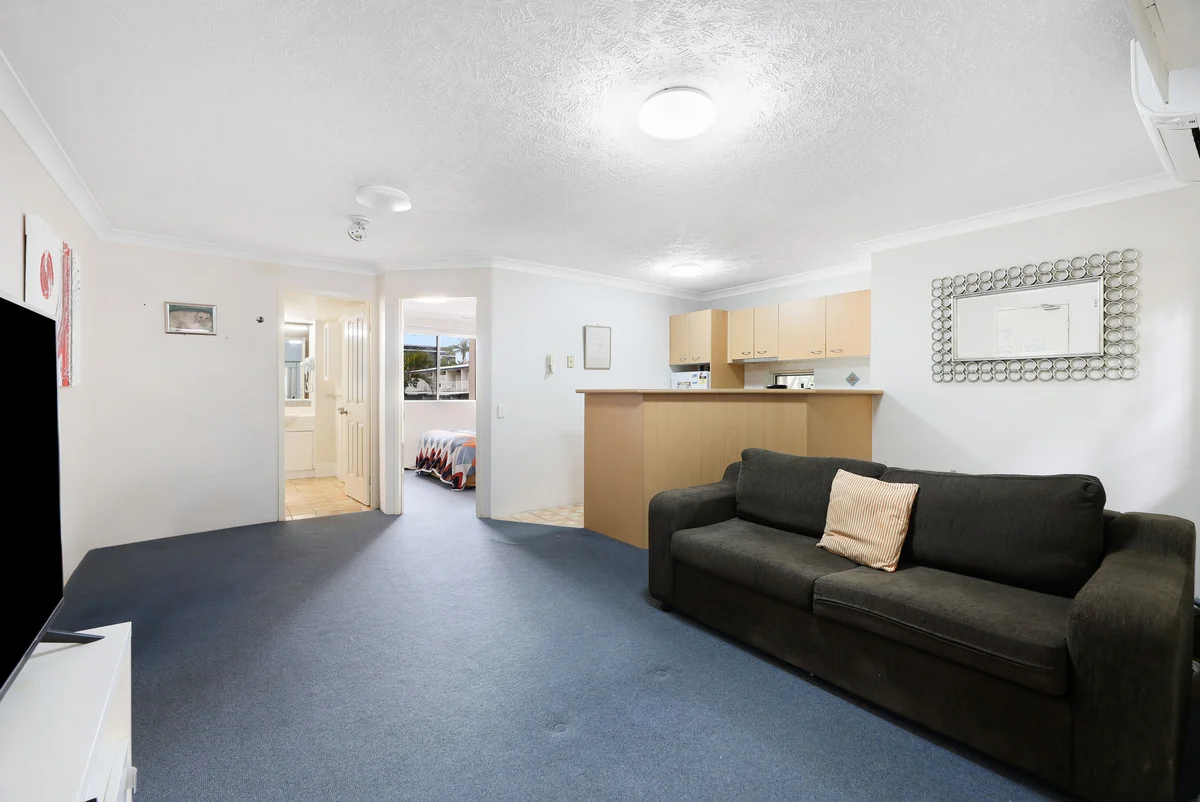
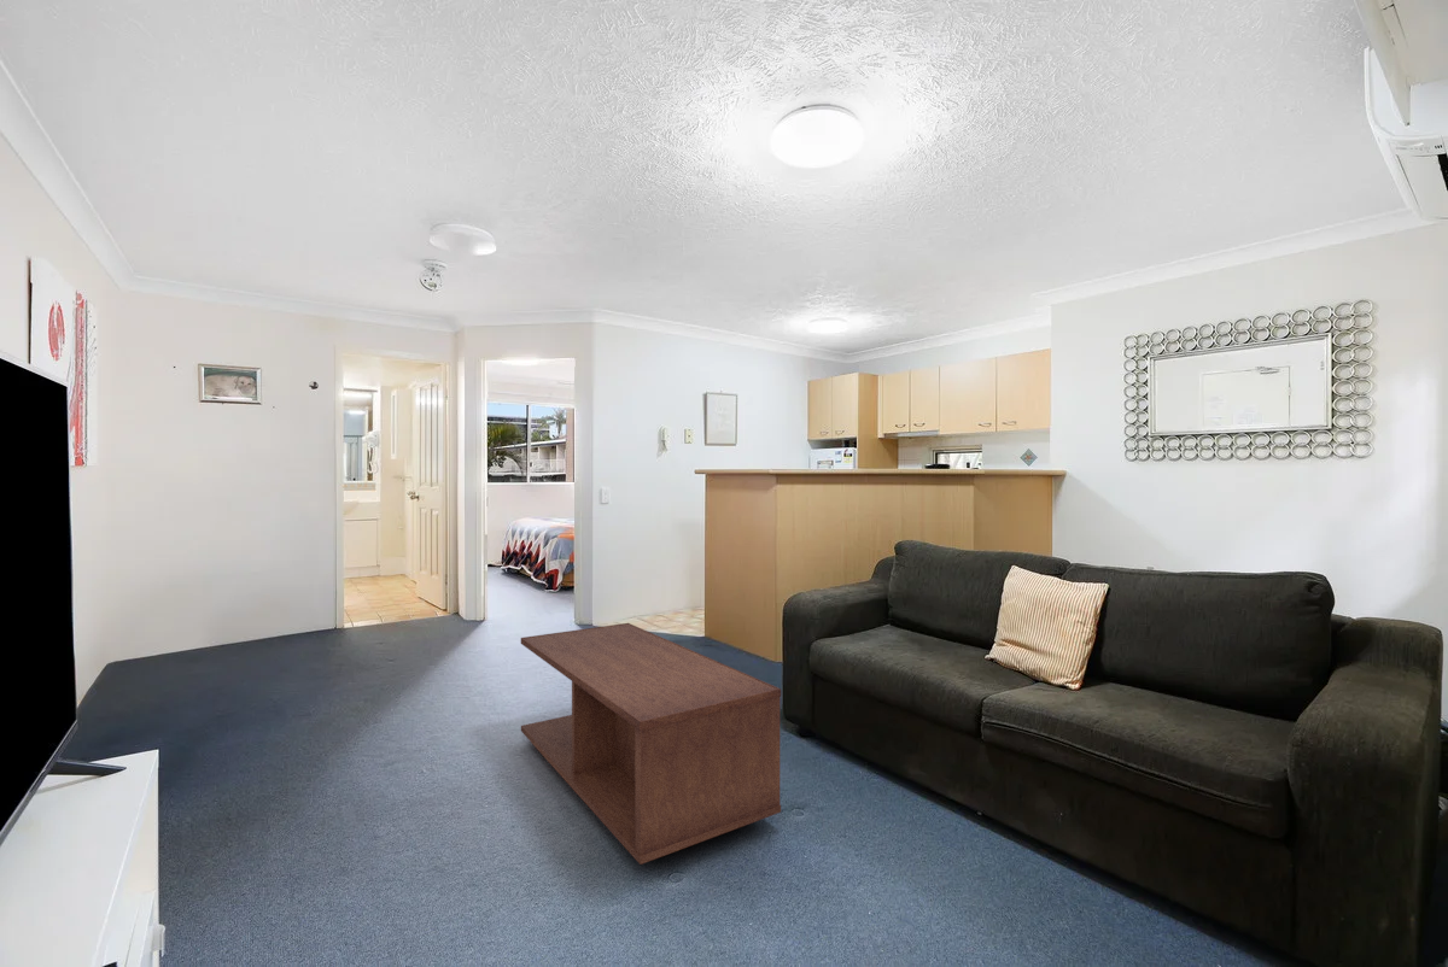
+ coffee table [520,622,782,866]
